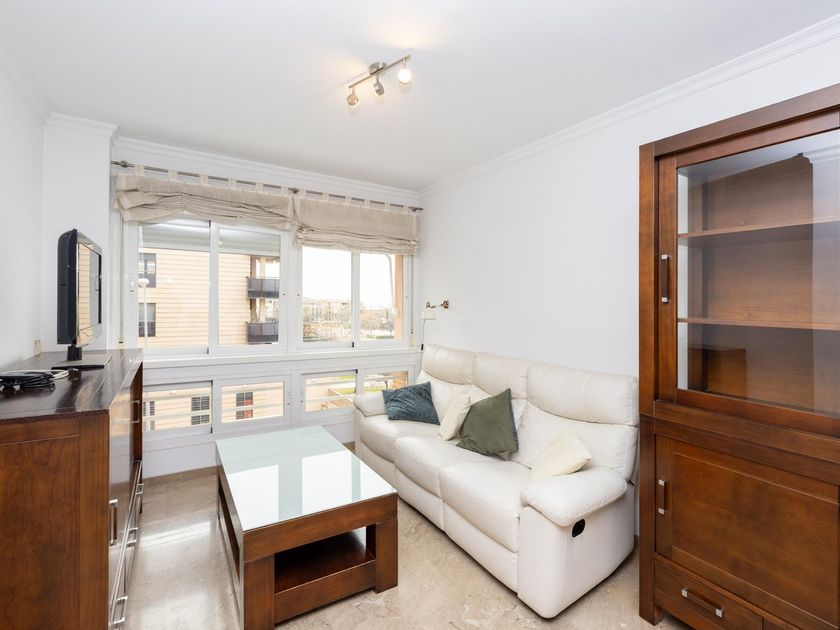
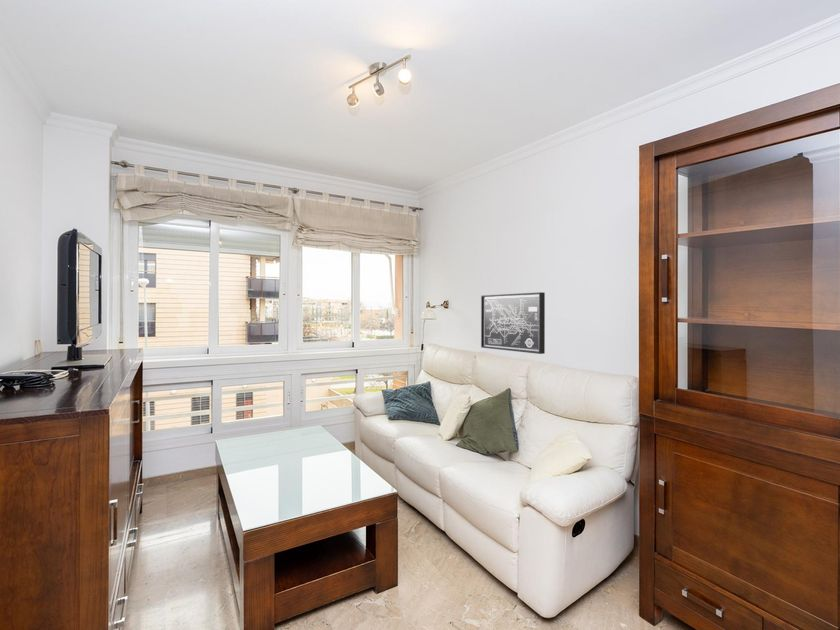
+ wall art [480,291,546,355]
